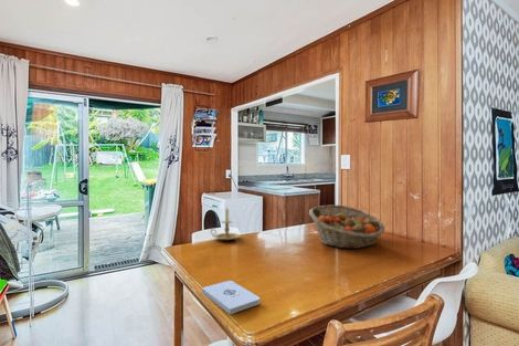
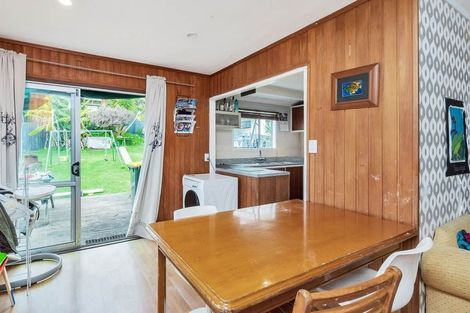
- notepad [201,280,261,315]
- fruit basket [308,205,385,250]
- candle holder [210,207,241,241]
